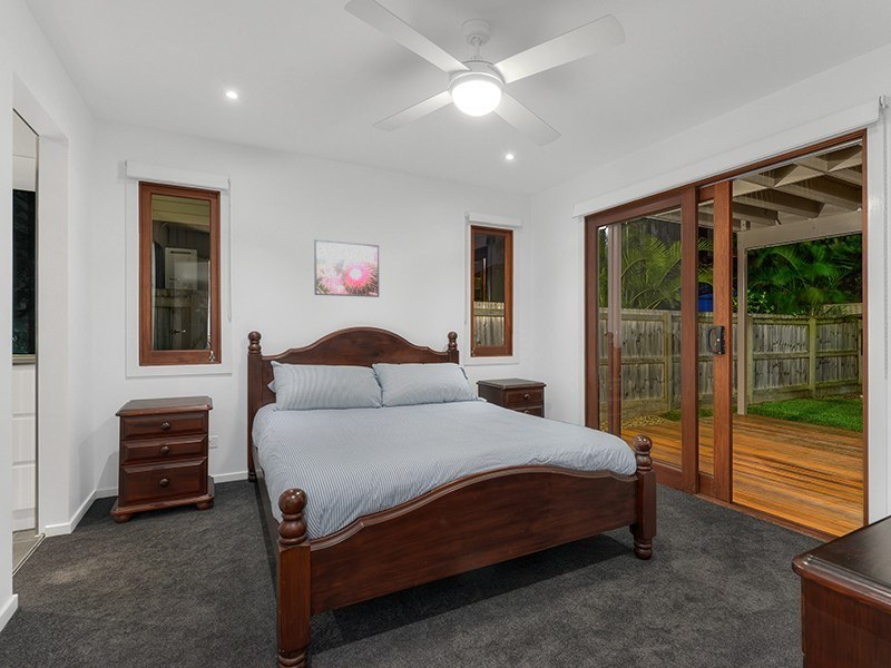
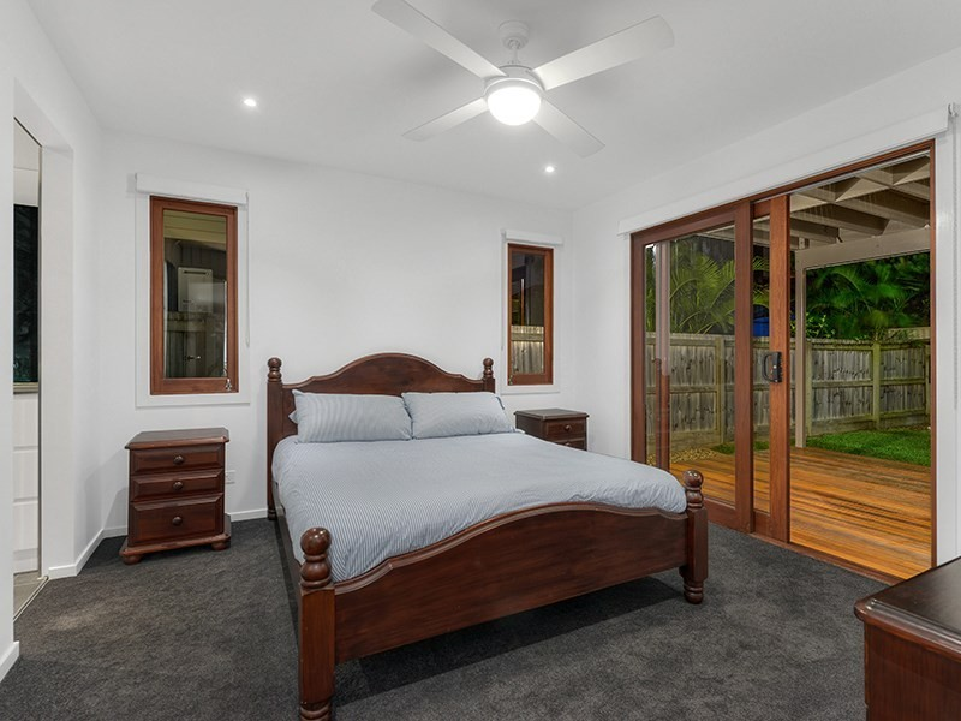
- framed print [313,238,380,298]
